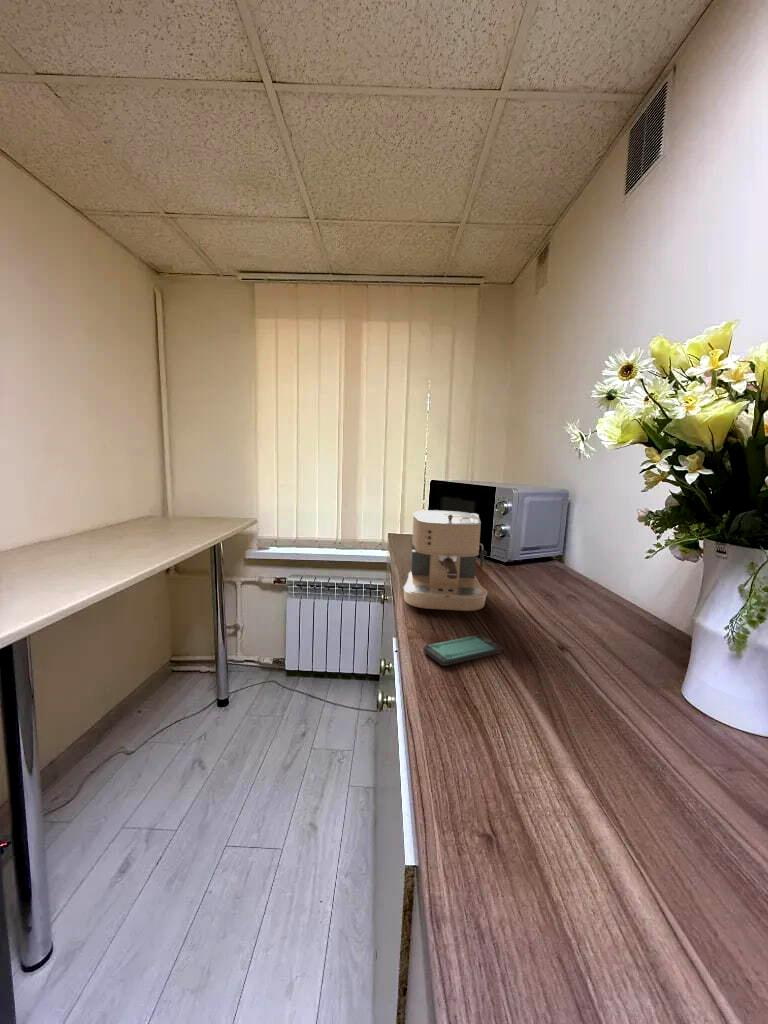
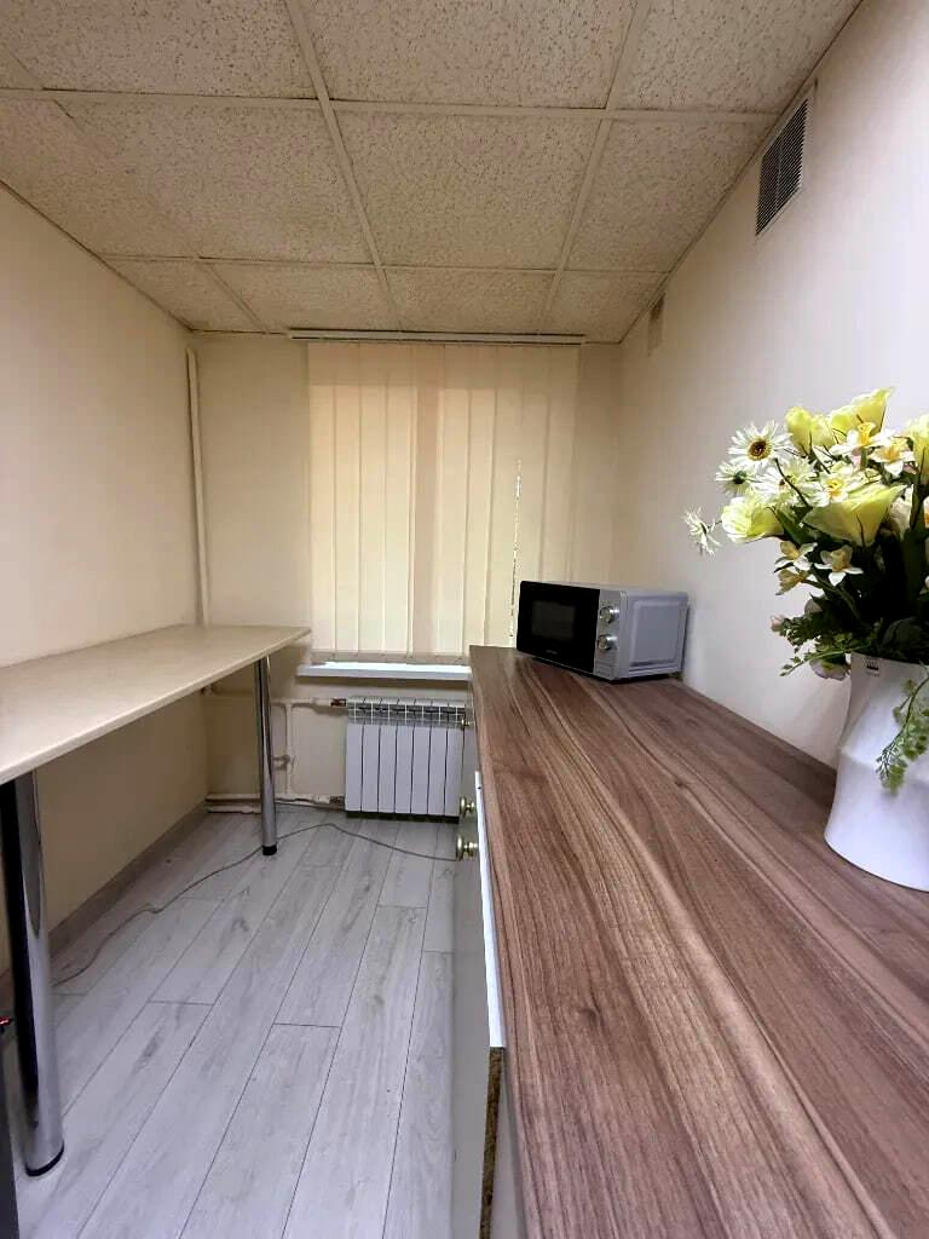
- coffee maker [402,509,488,612]
- smartphone [423,634,503,667]
